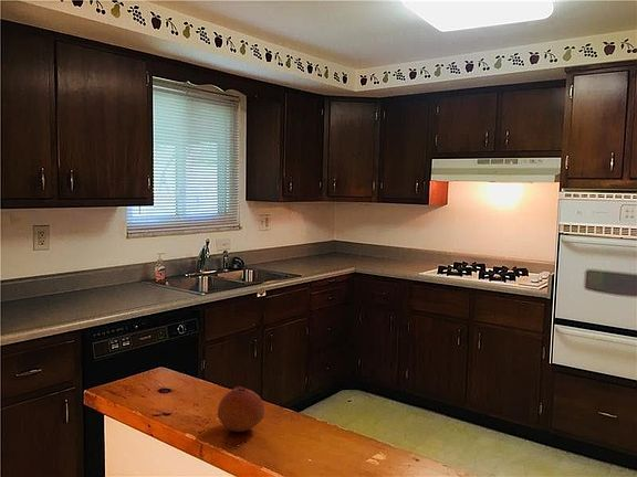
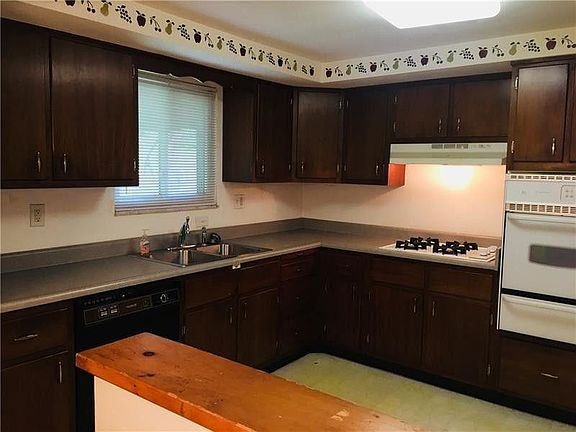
- fruit [217,385,265,433]
